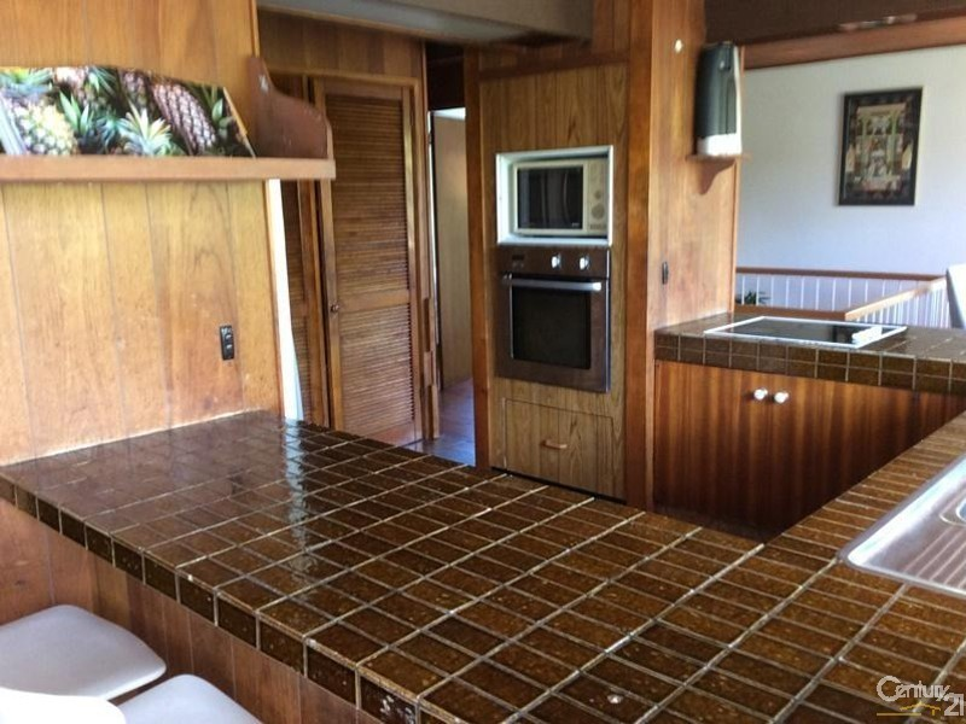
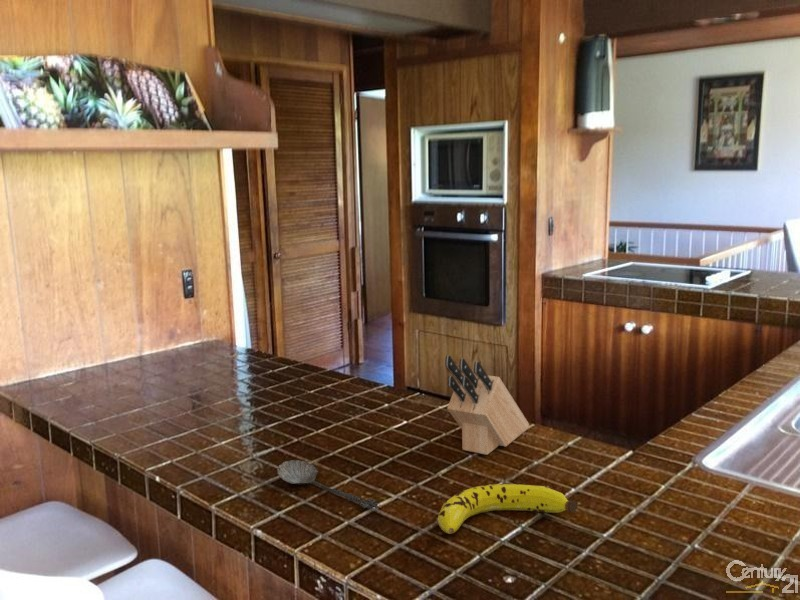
+ knife block [444,354,530,456]
+ spoon [276,459,379,509]
+ fruit [436,483,579,535]
